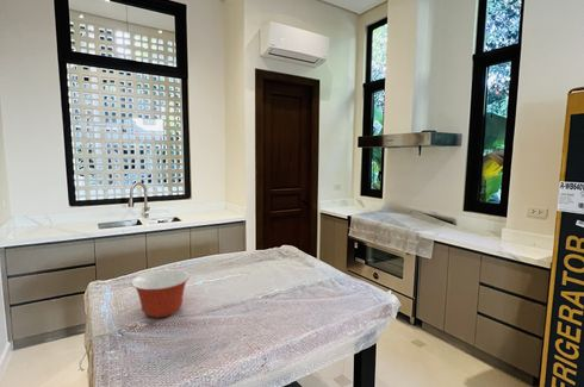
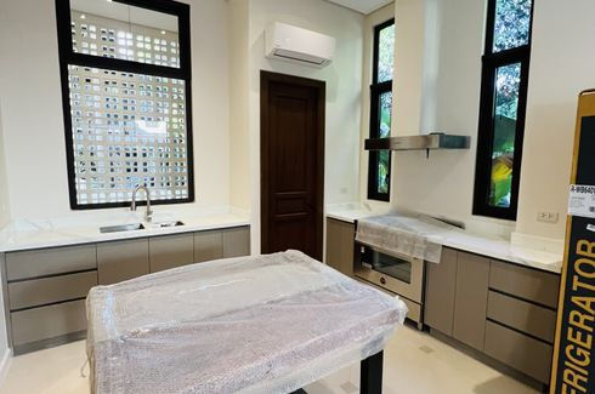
- mixing bowl [130,269,191,319]
